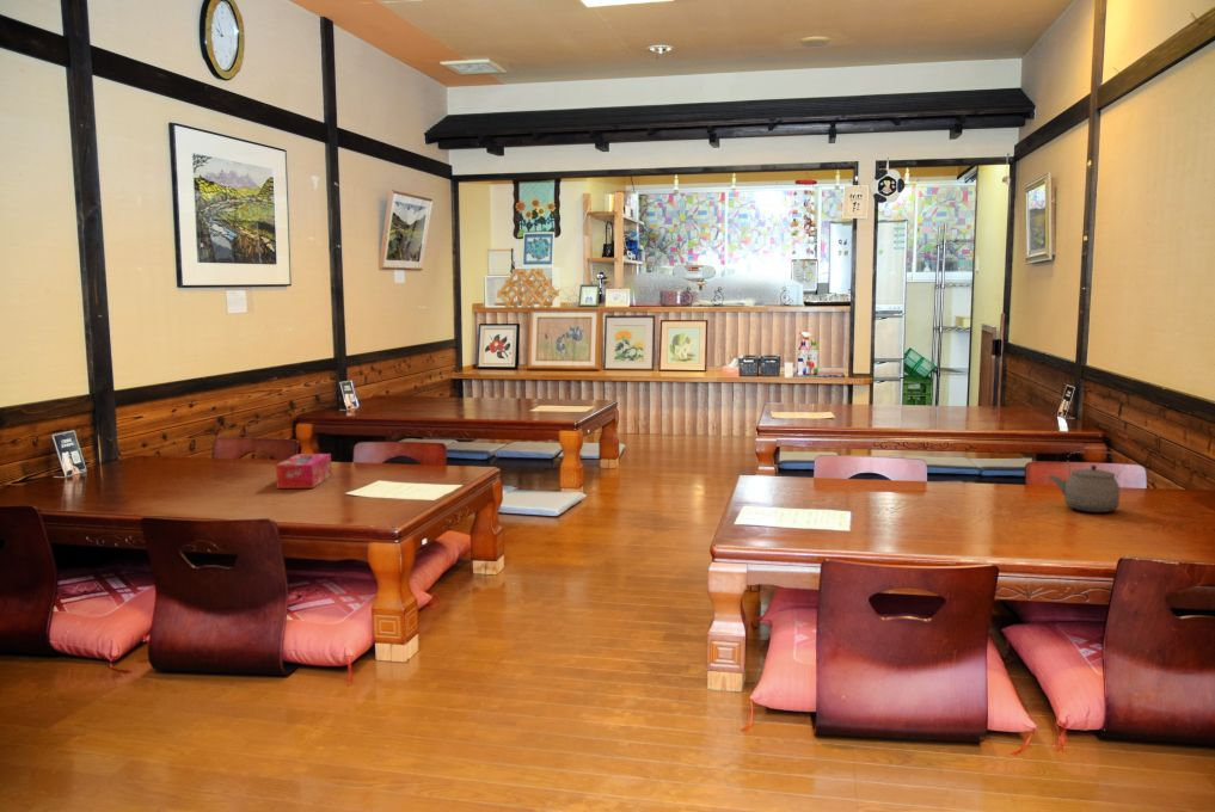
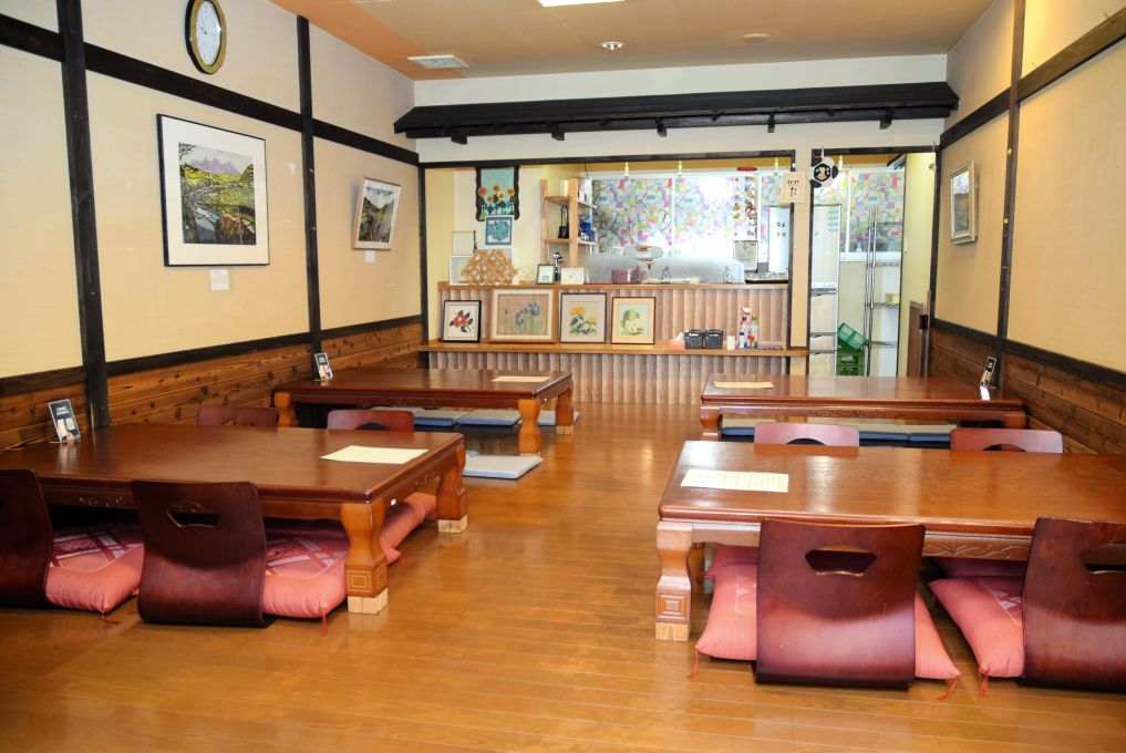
- tissue box [275,453,332,490]
- tea kettle [1048,450,1125,513]
